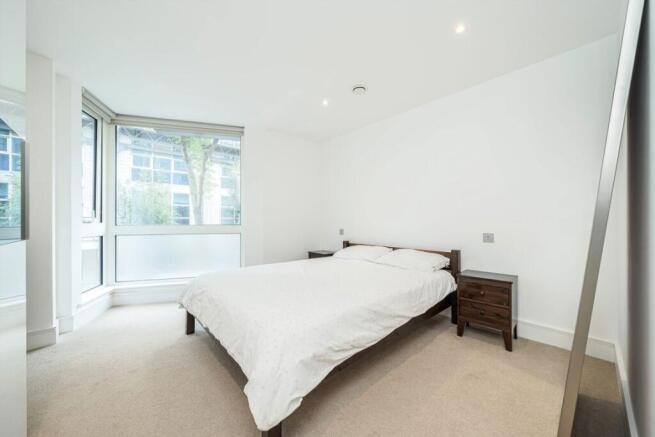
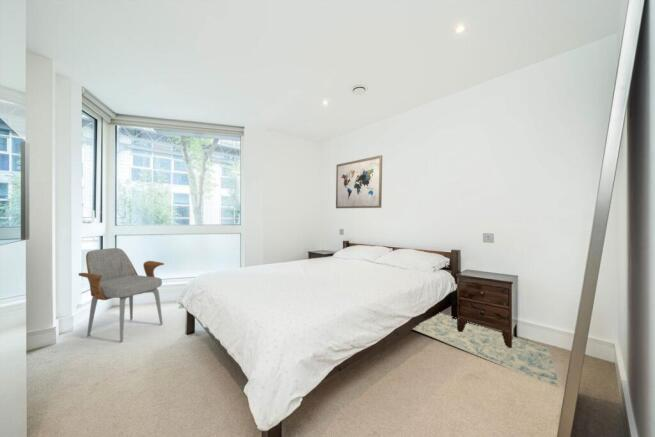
+ wall art [335,154,383,209]
+ armchair [78,247,165,344]
+ rug [412,312,561,389]
